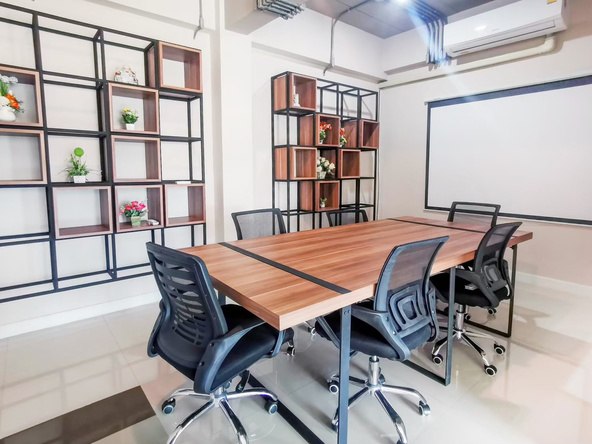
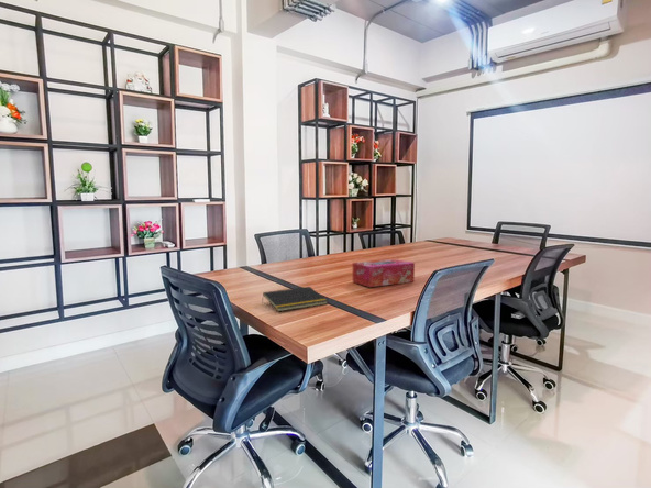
+ notepad [261,286,329,312]
+ tissue box [352,258,416,288]
